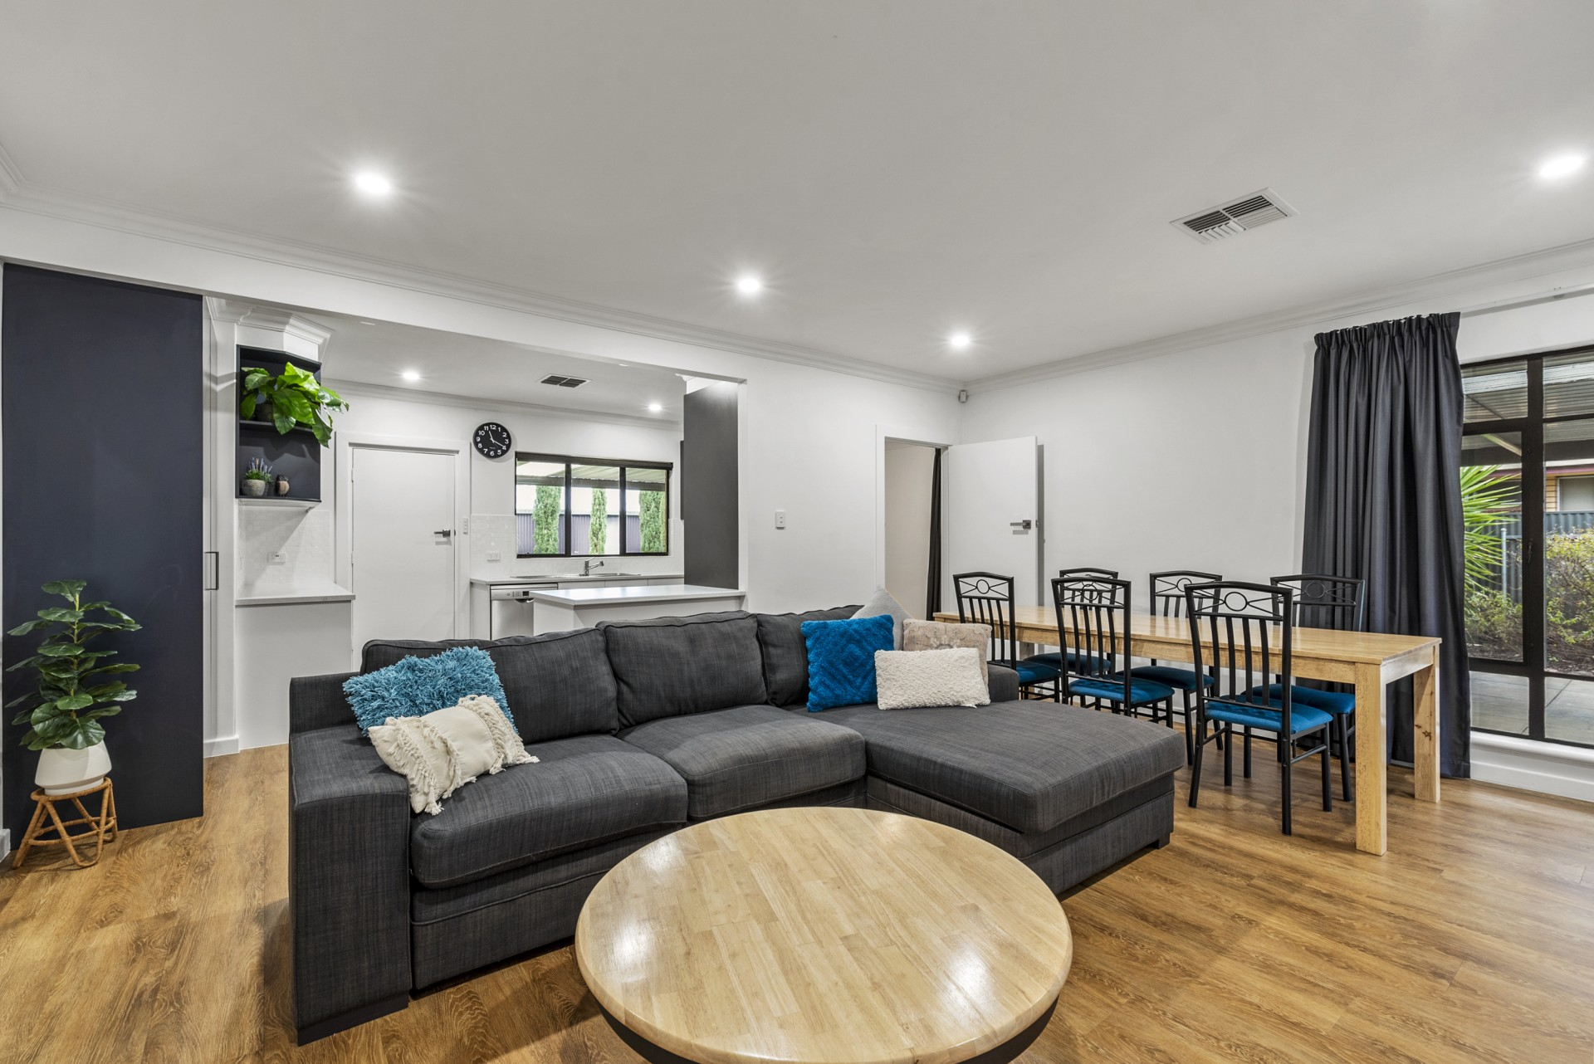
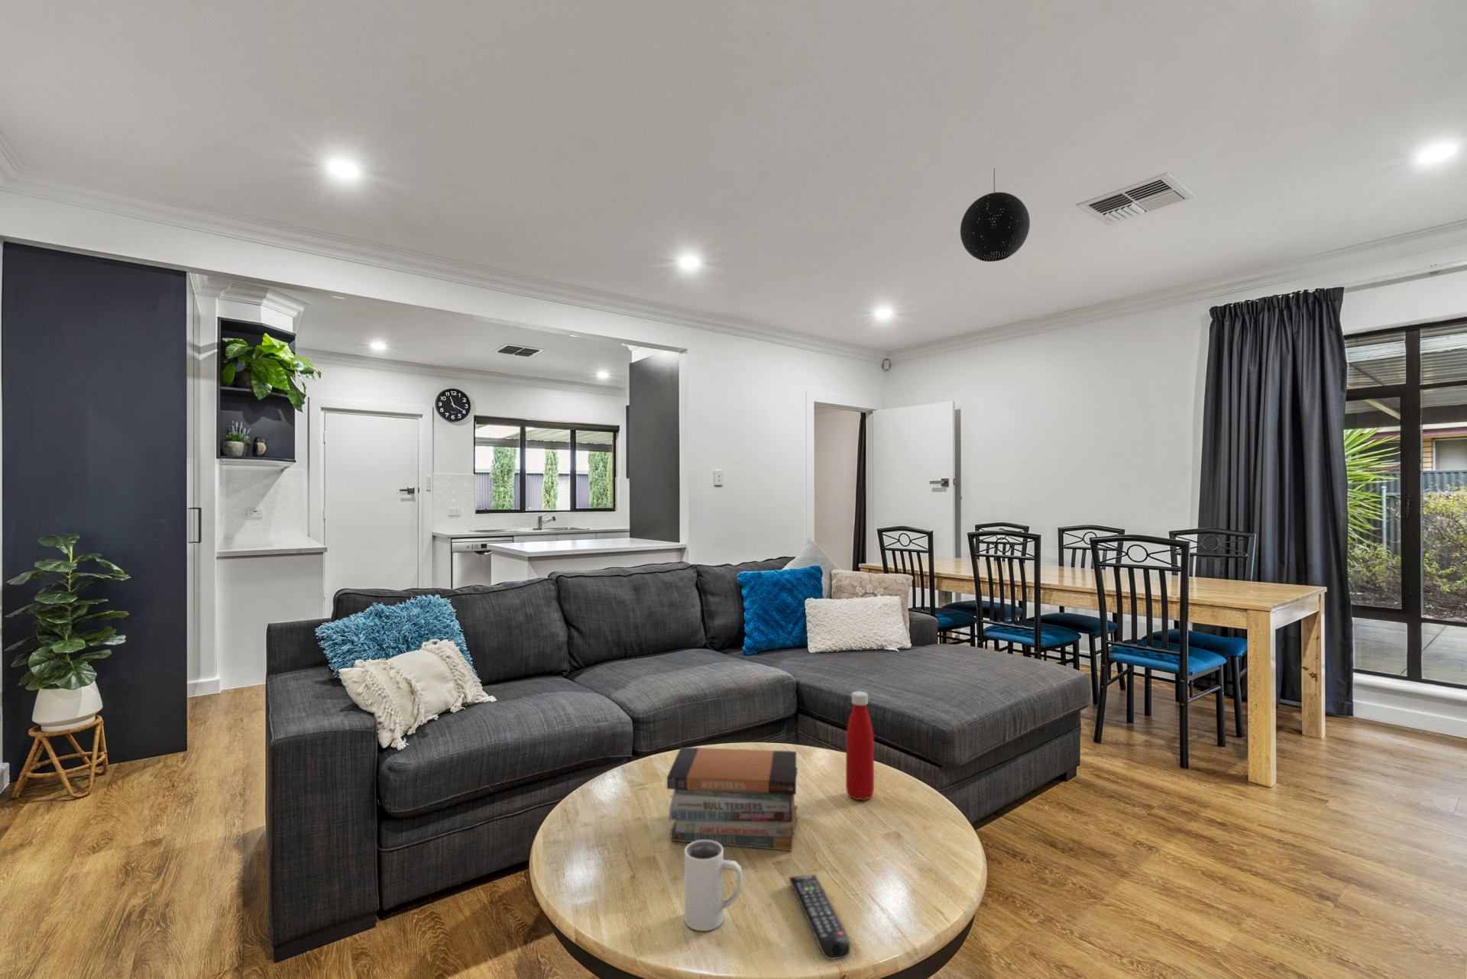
+ book stack [666,746,798,851]
+ remote control [788,874,852,960]
+ mug [684,840,743,932]
+ pendant light [960,167,1031,262]
+ bottle [845,691,875,801]
